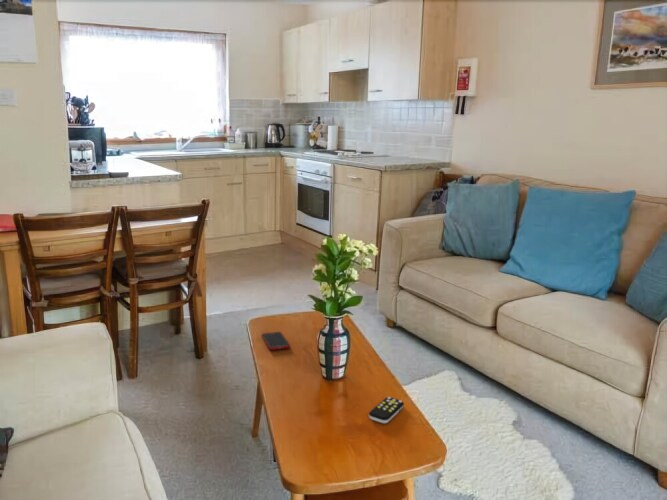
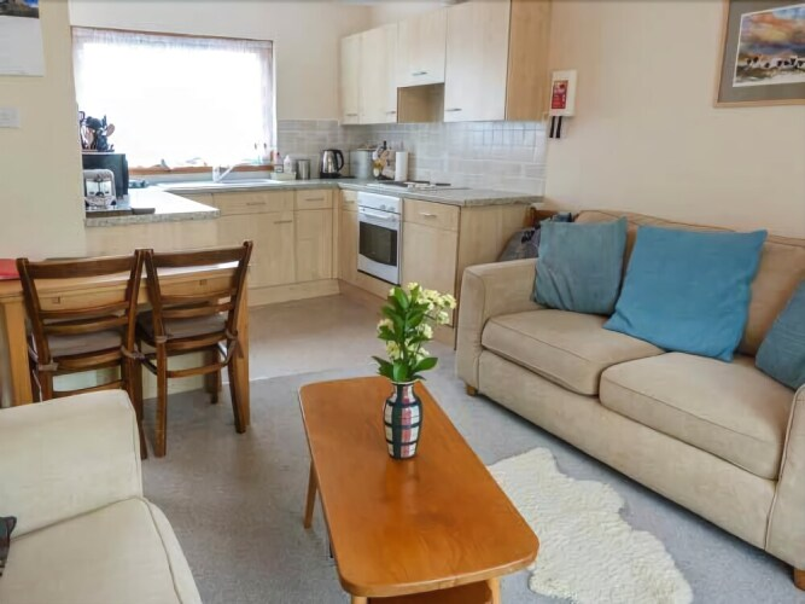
- cell phone [261,331,291,351]
- remote control [368,396,405,424]
